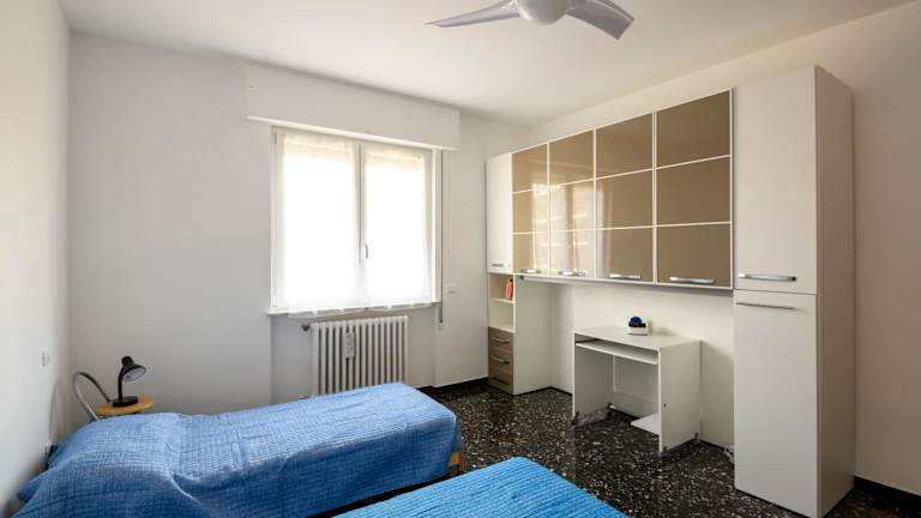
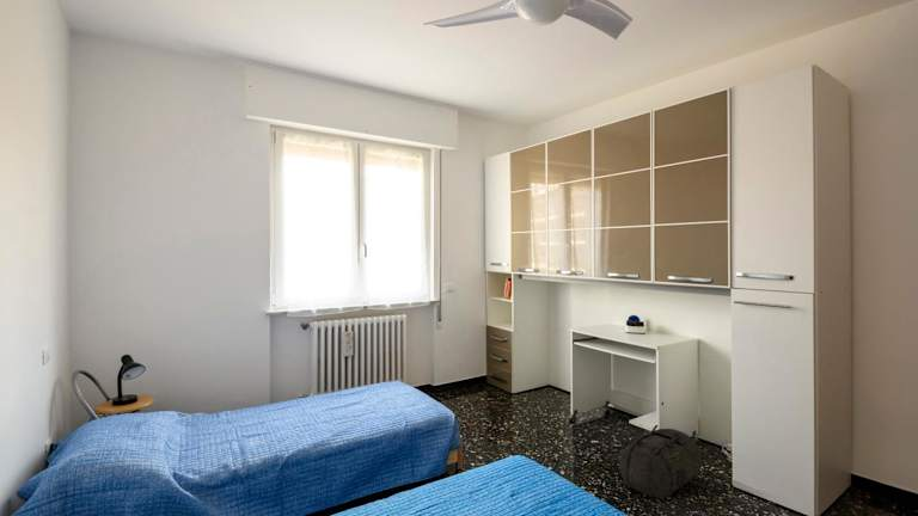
+ backpack [618,424,703,499]
